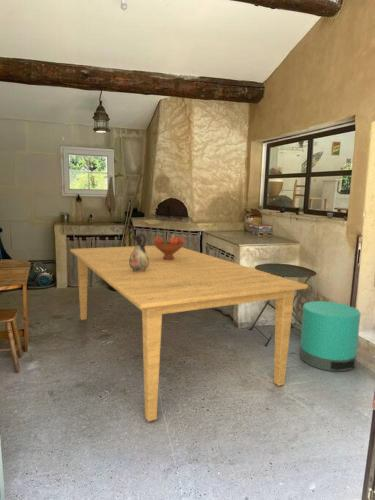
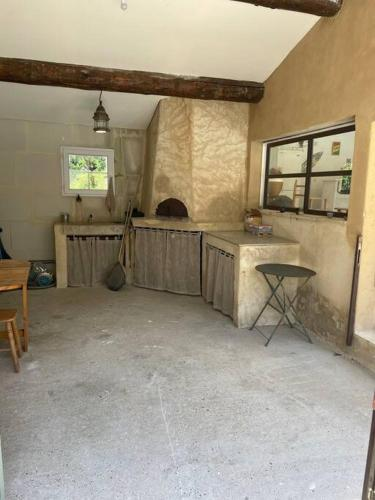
- dining table [69,245,309,422]
- ceramic jug [129,233,149,272]
- fruit bowl [152,236,186,260]
- trash can [299,300,361,372]
